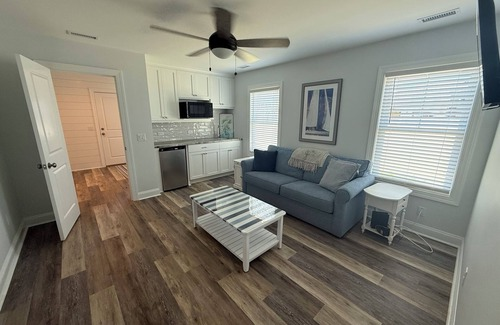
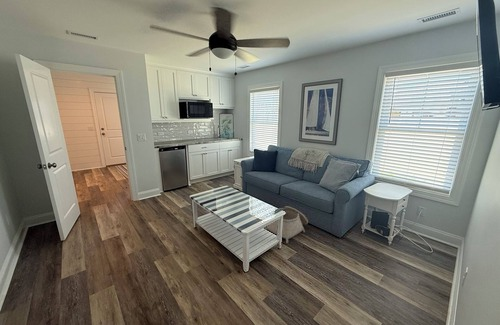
+ basket [264,205,309,244]
